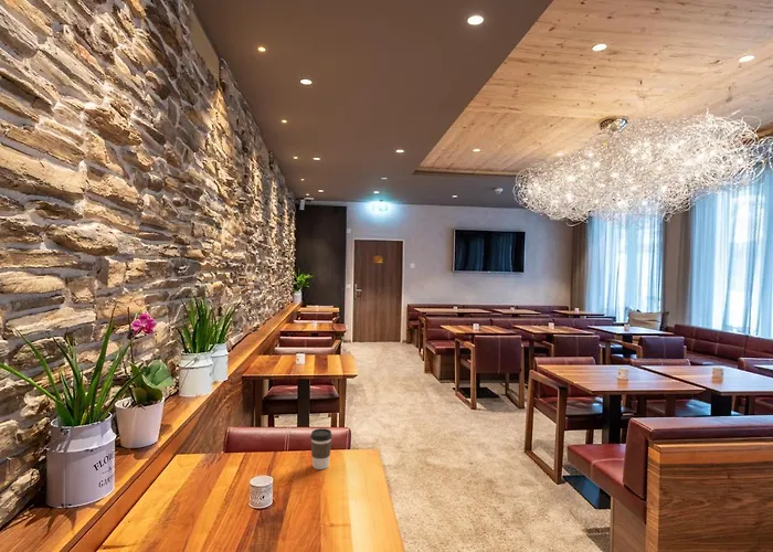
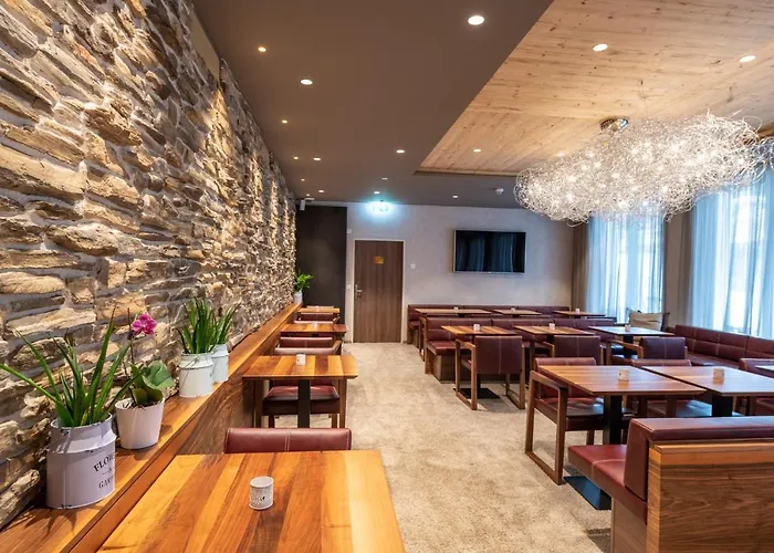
- coffee cup [309,427,333,470]
